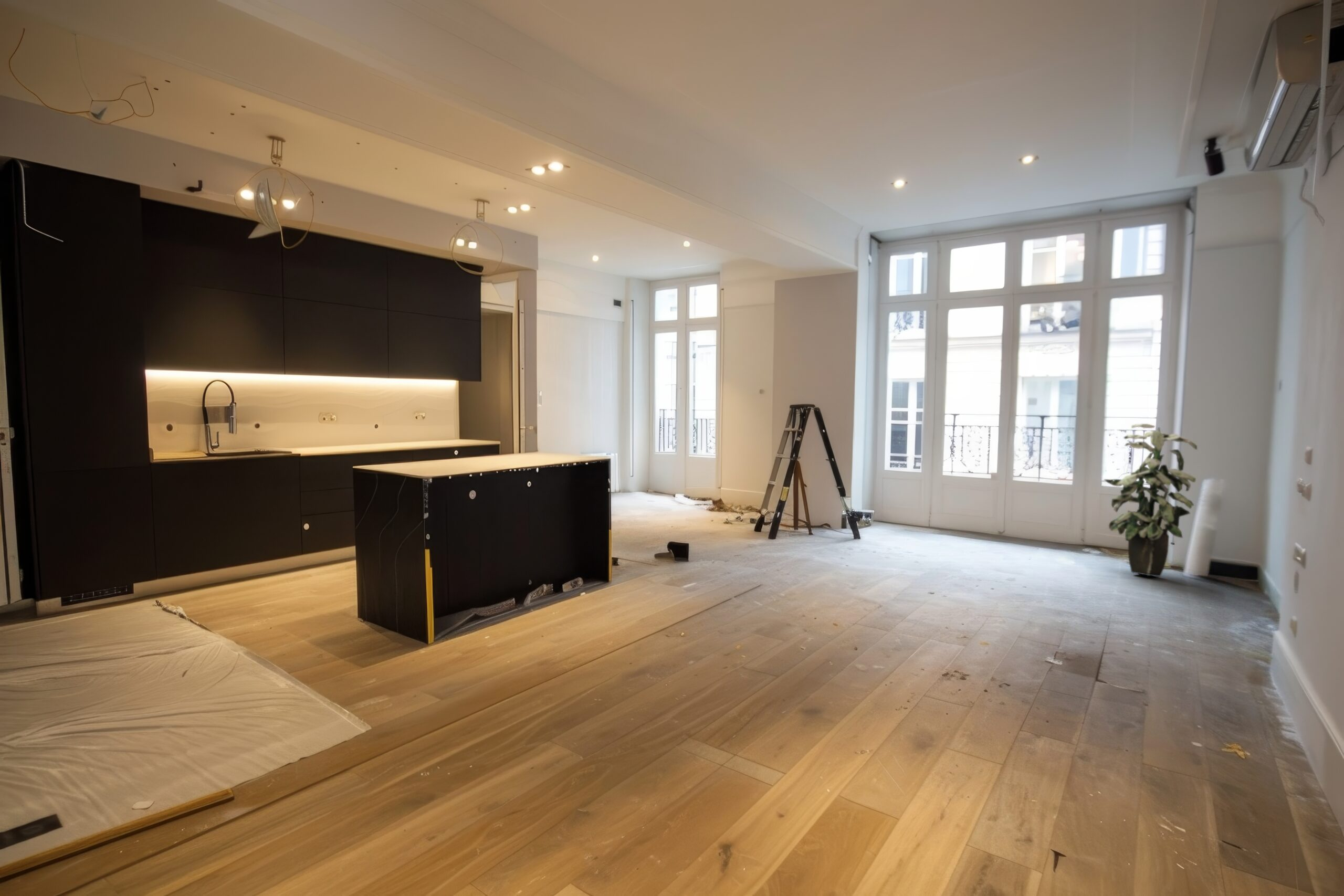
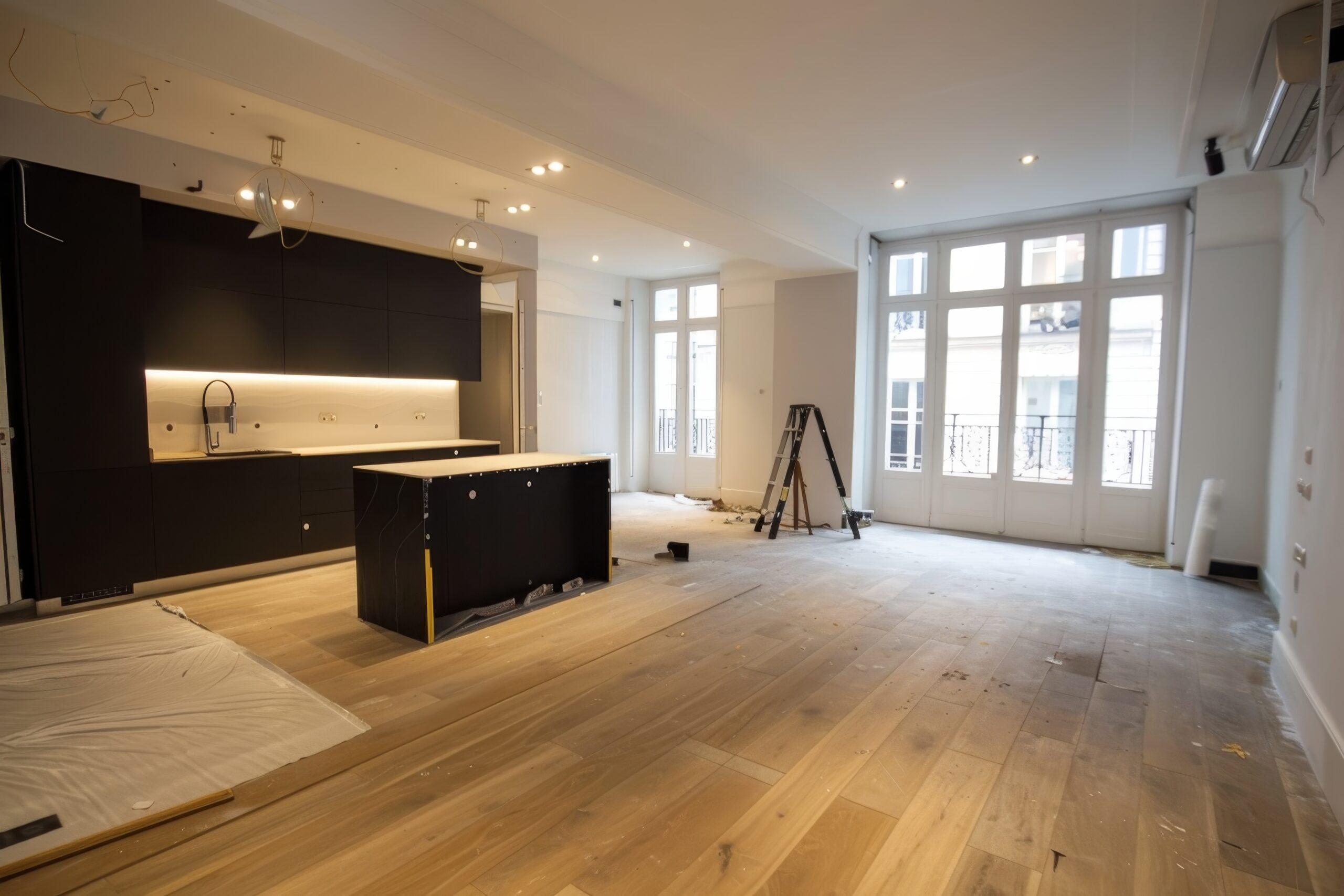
- indoor plant [1103,423,1198,577]
